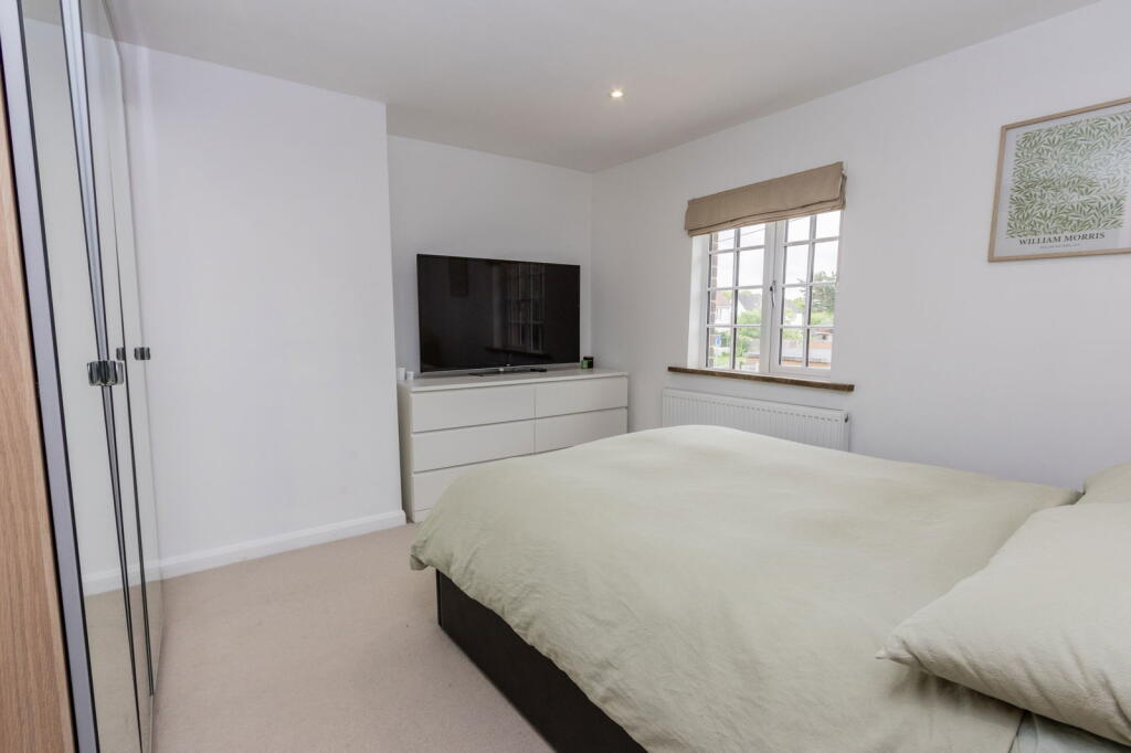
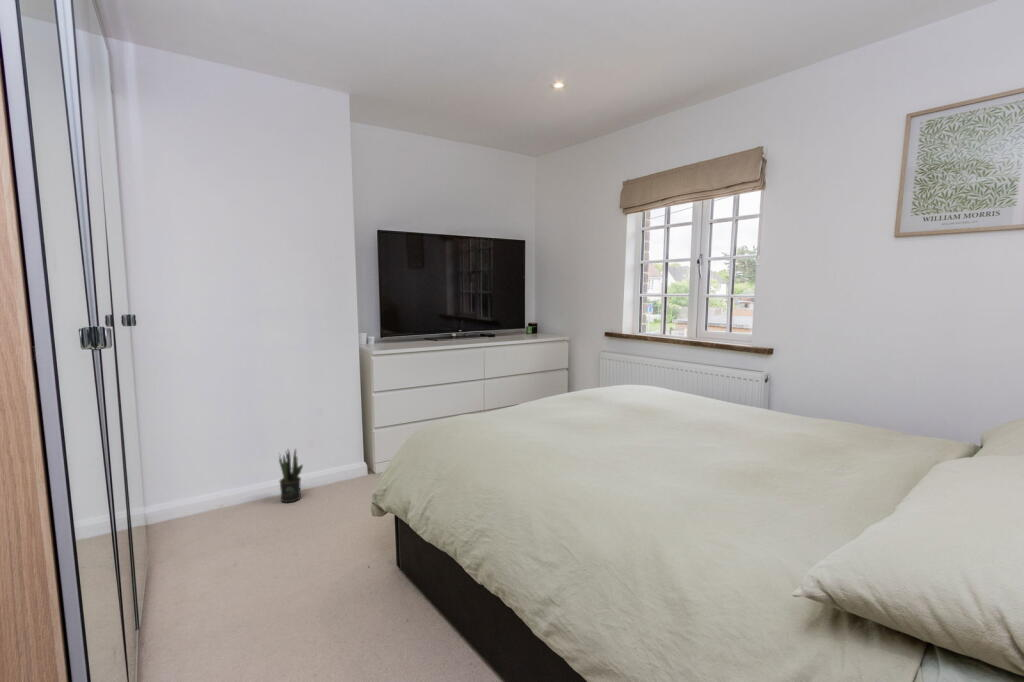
+ potted plant [278,447,304,504]
